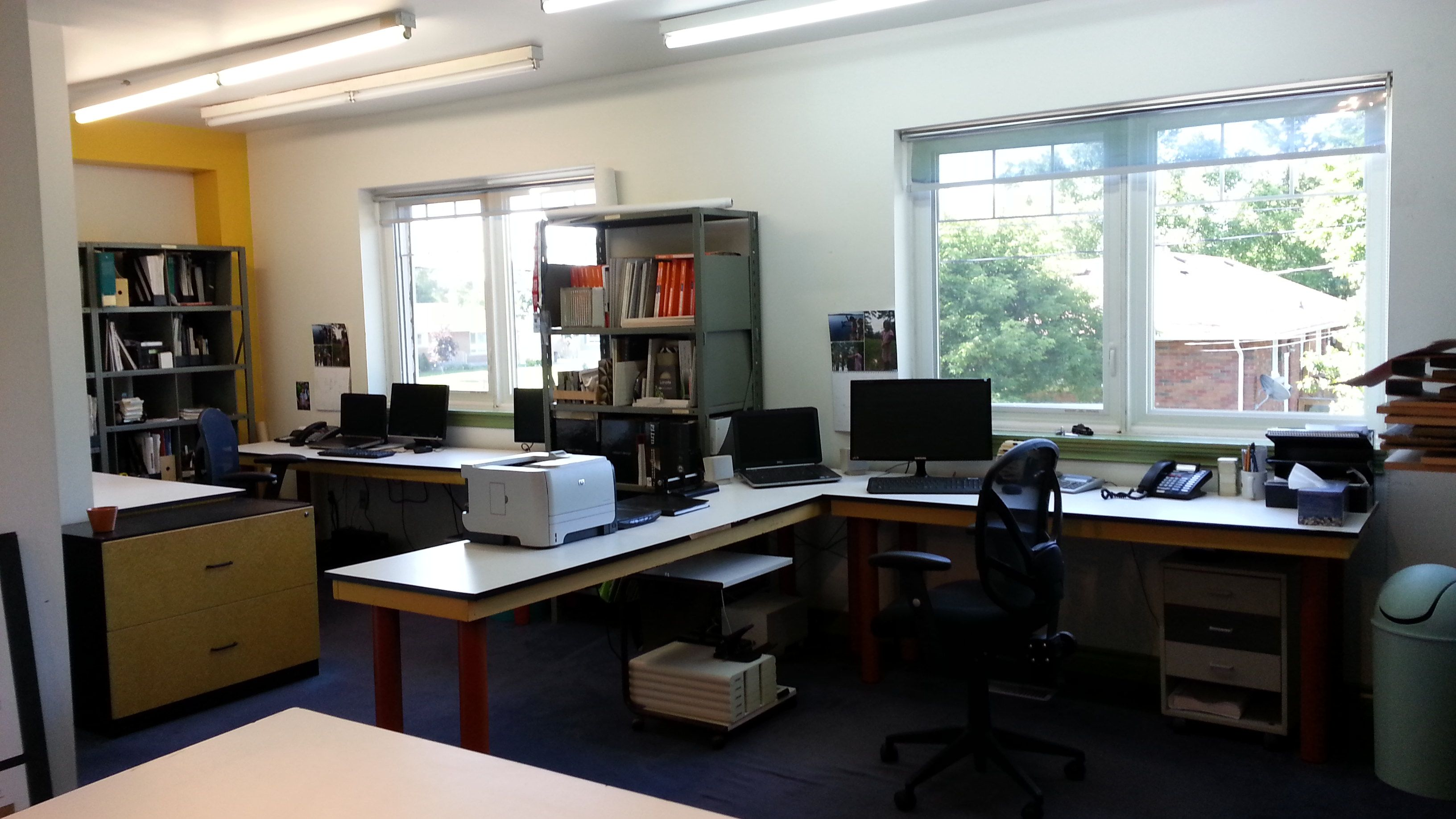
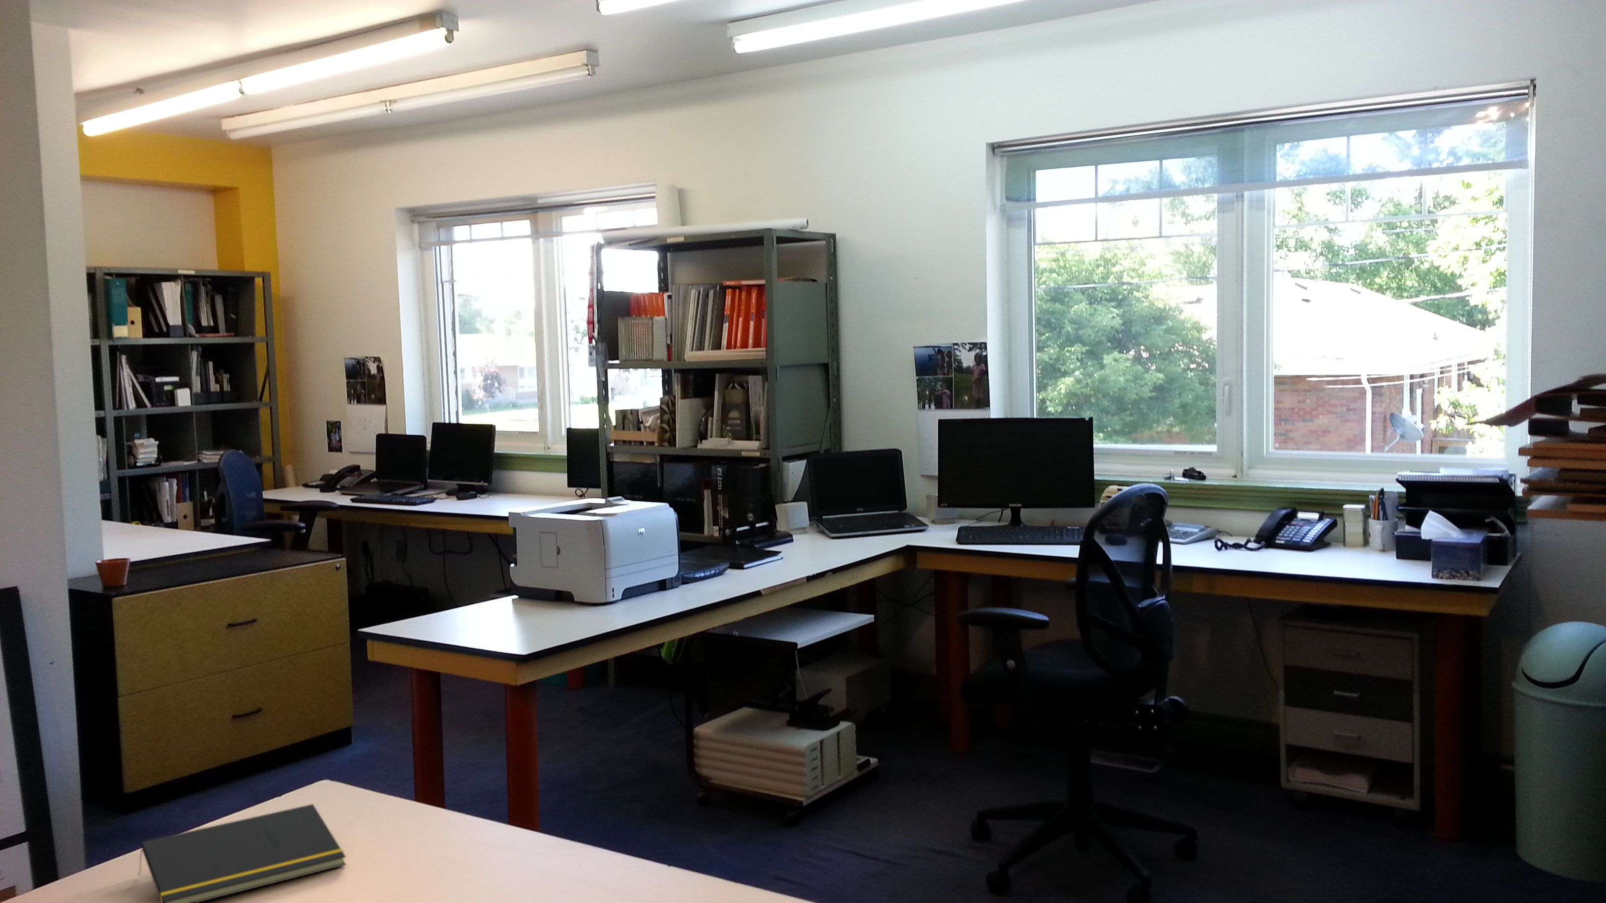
+ notepad [138,804,346,903]
